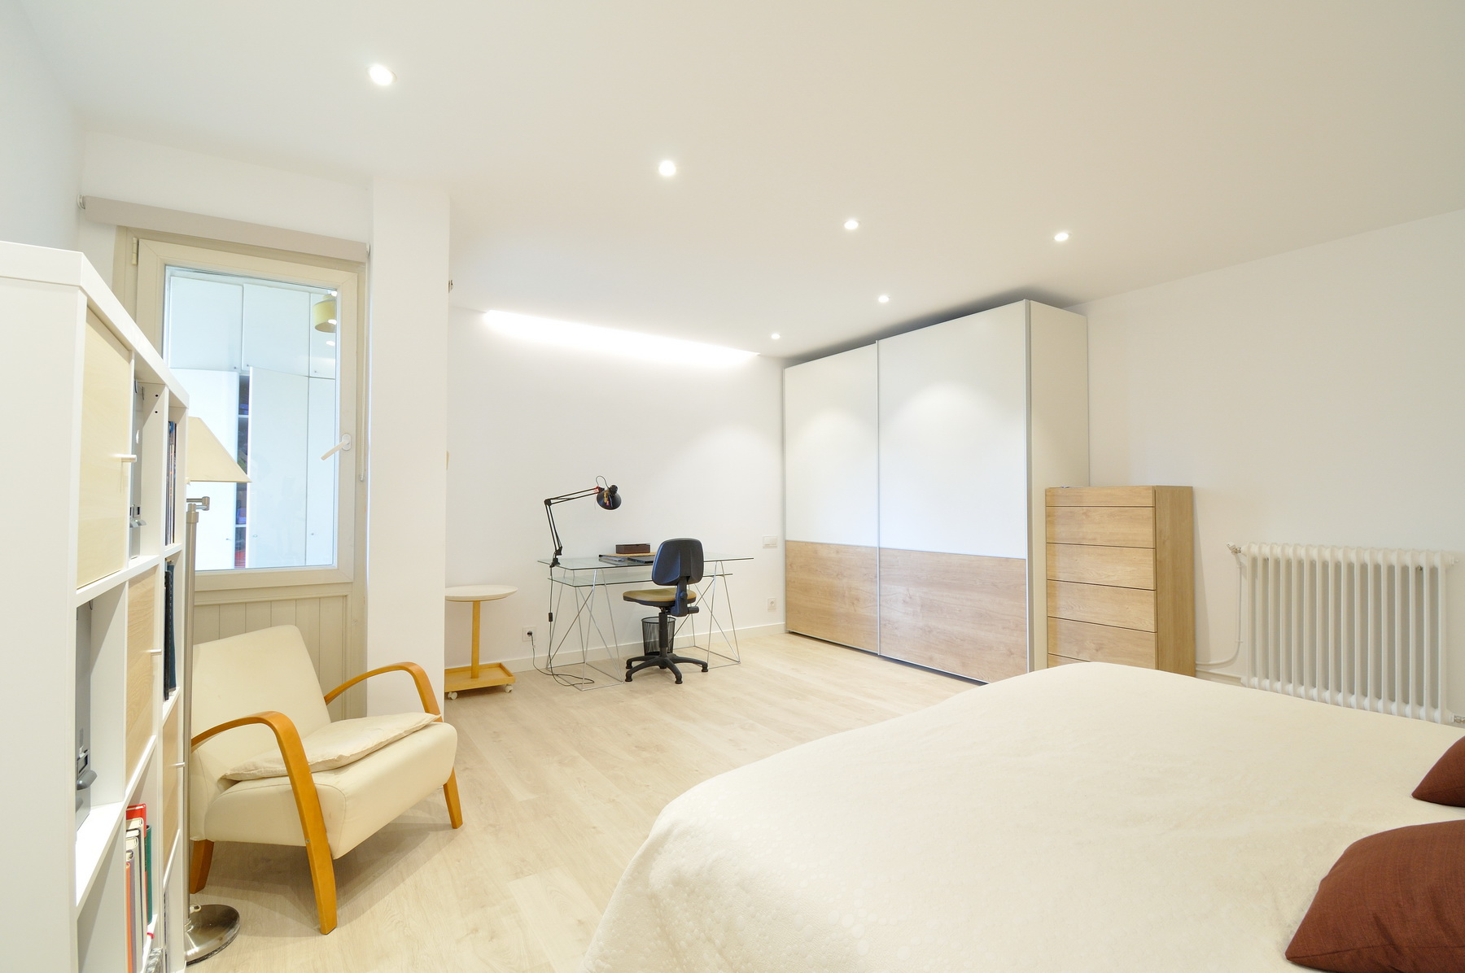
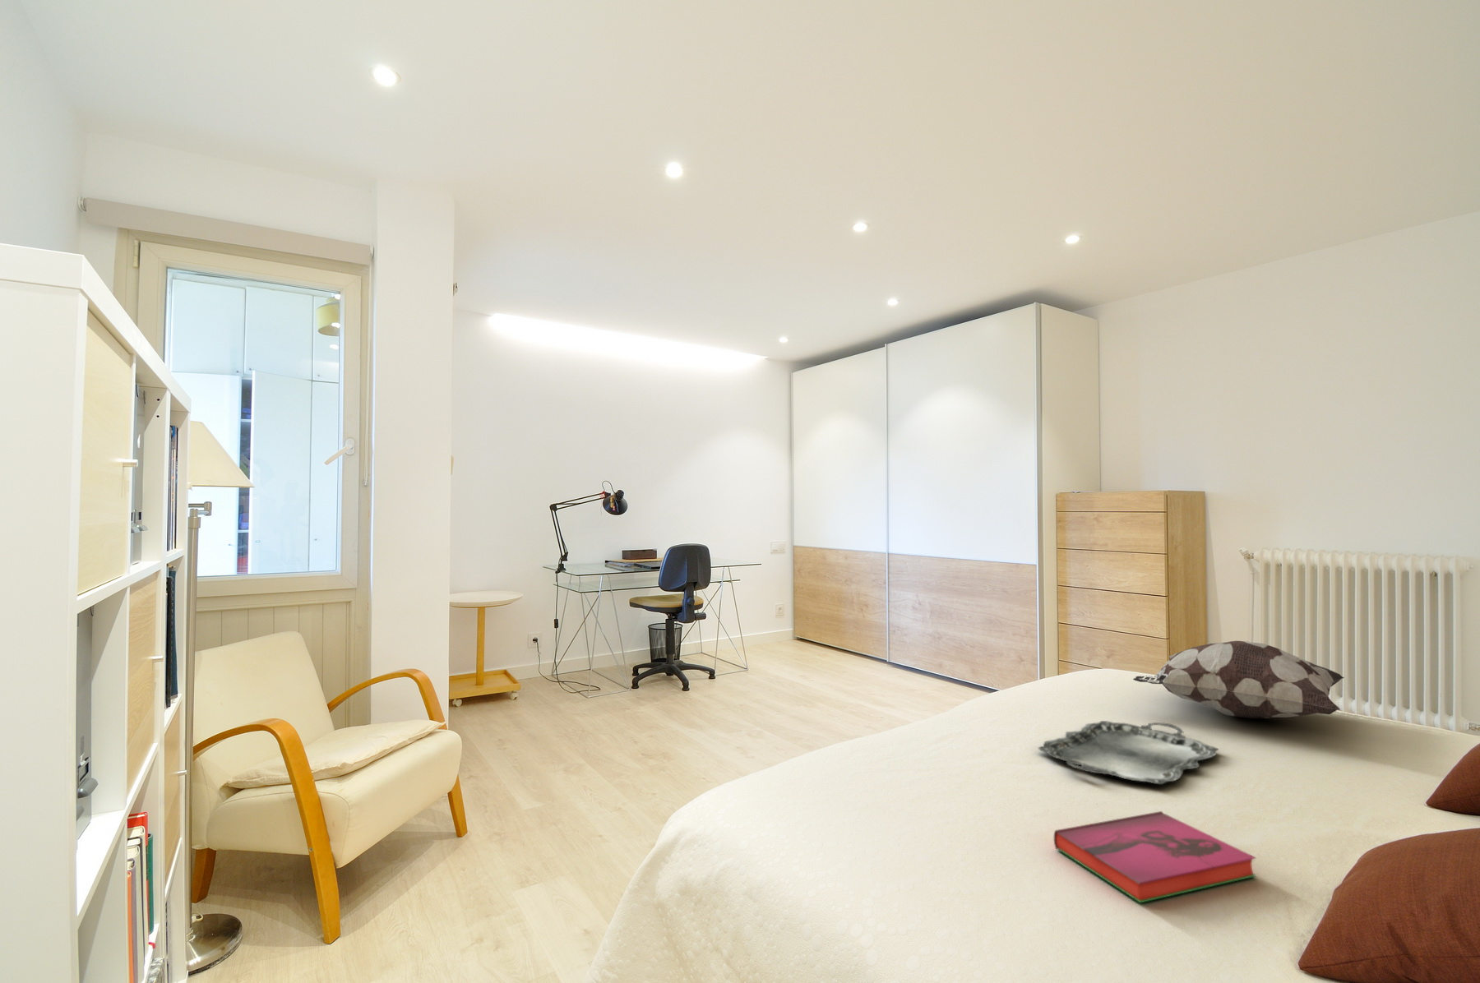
+ decorative pillow [1132,641,1345,720]
+ hardback book [1053,811,1257,903]
+ serving tray [1037,720,1219,786]
